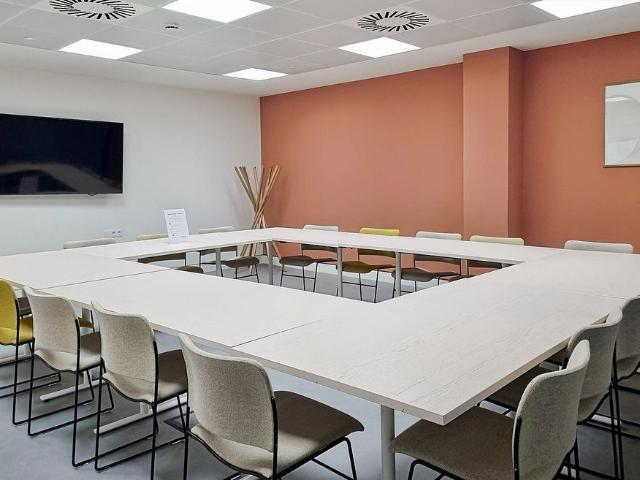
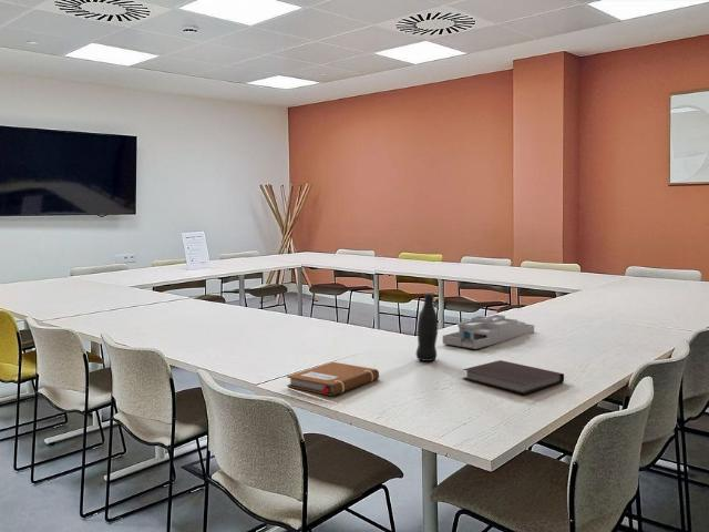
+ notebook [286,361,380,397]
+ notebook [462,359,565,395]
+ bottle [415,291,439,362]
+ desk organizer [442,314,535,350]
